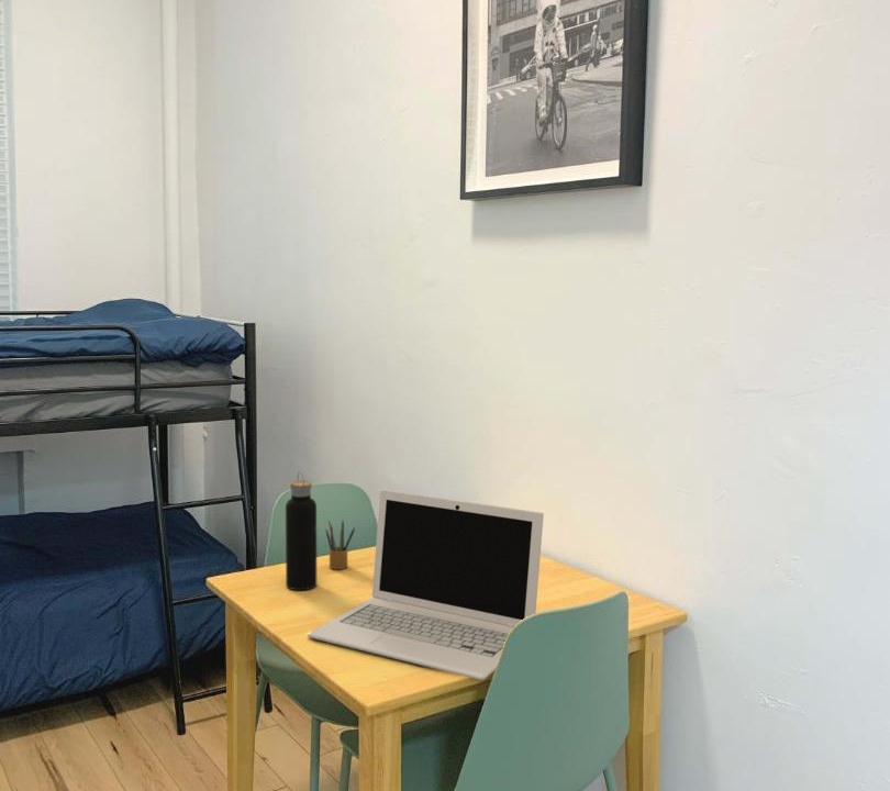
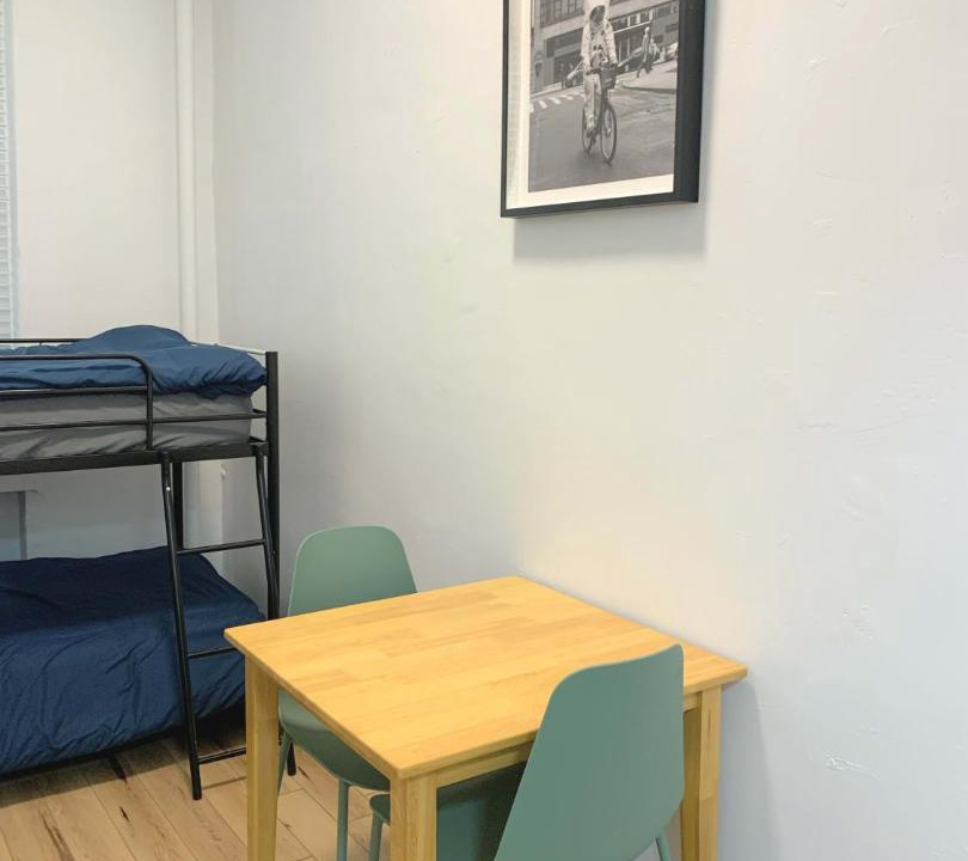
- pencil box [324,520,356,570]
- laptop [307,488,545,681]
- water bottle [285,470,318,591]
